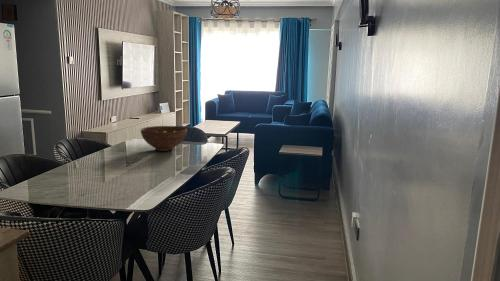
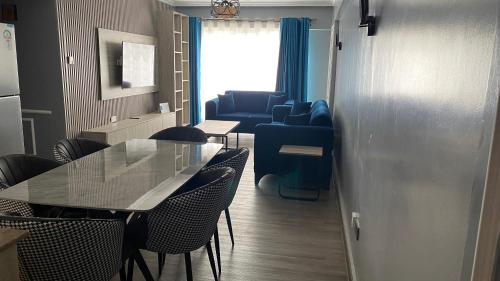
- fruit bowl [140,125,188,152]
